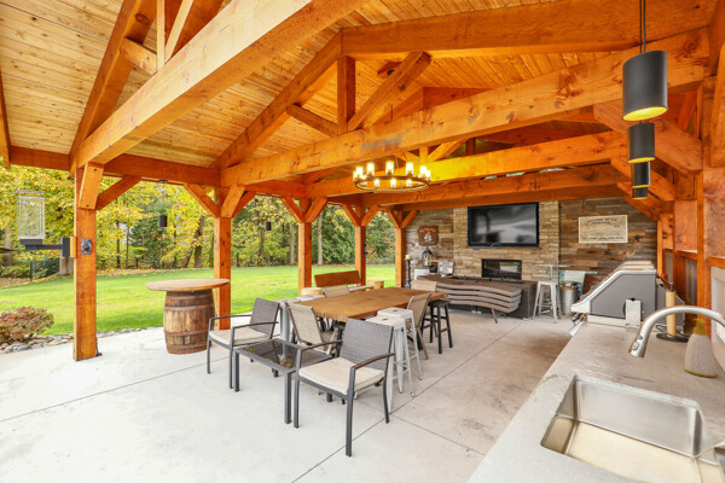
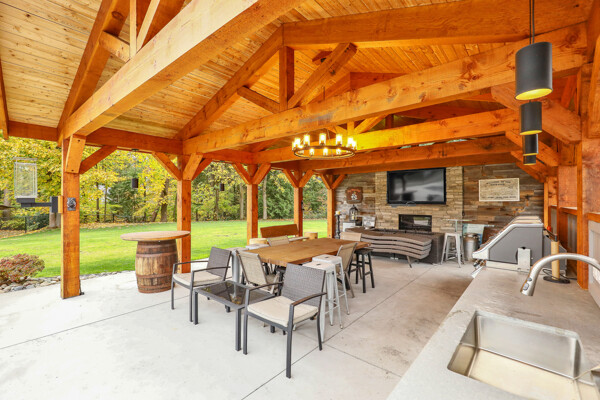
- soap bottle [683,318,718,378]
